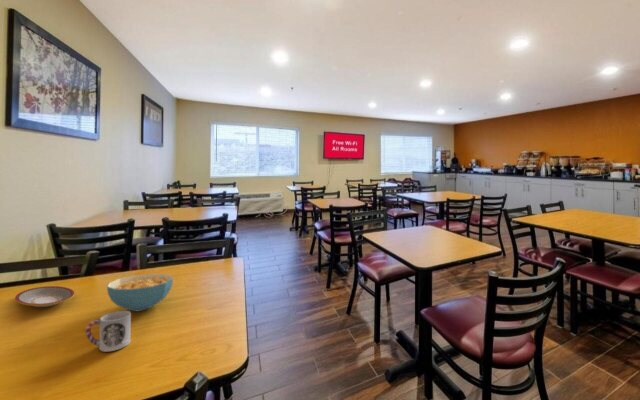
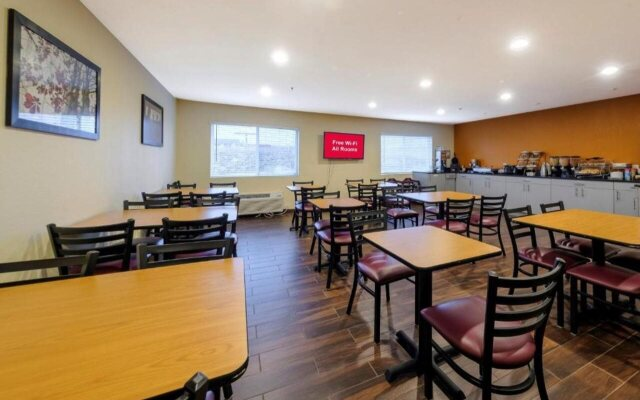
- cup [85,310,132,353]
- plate [14,285,75,308]
- cereal bowl [106,273,174,312]
